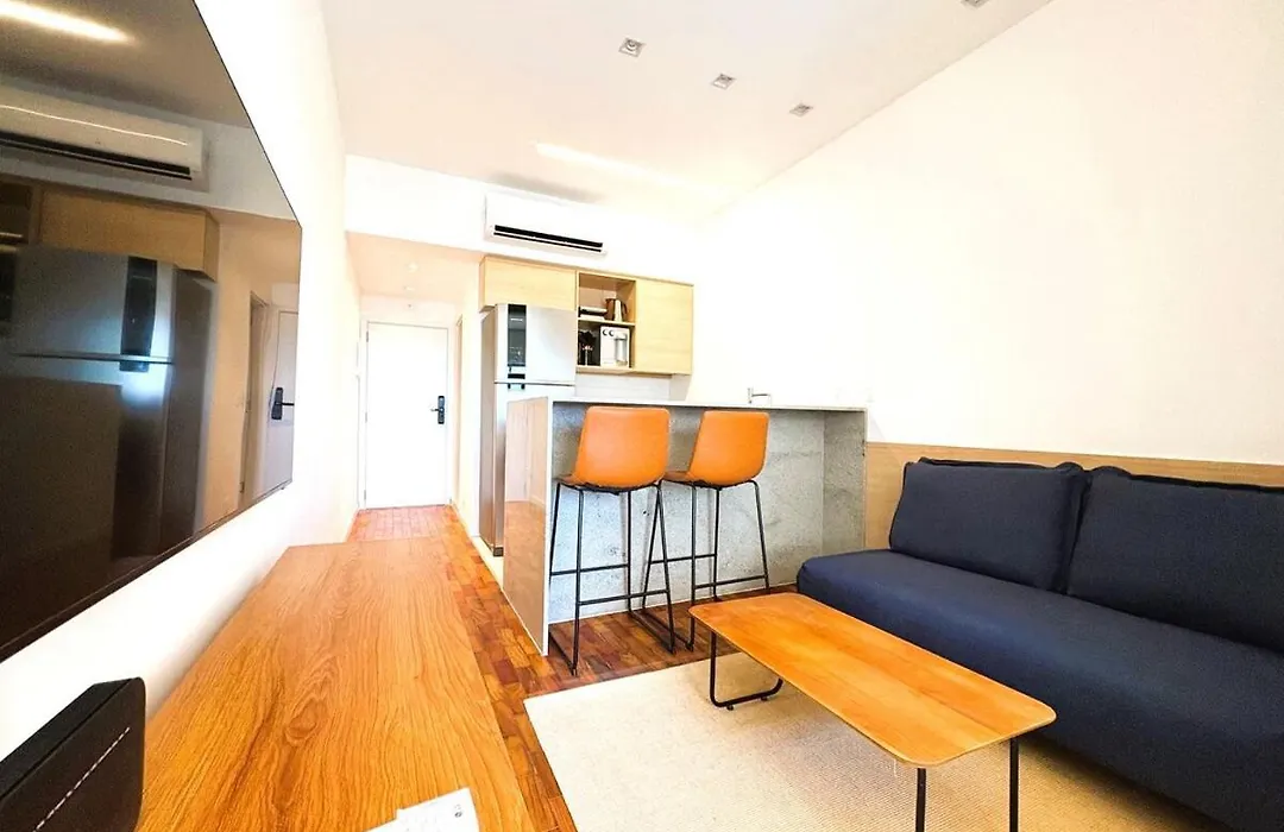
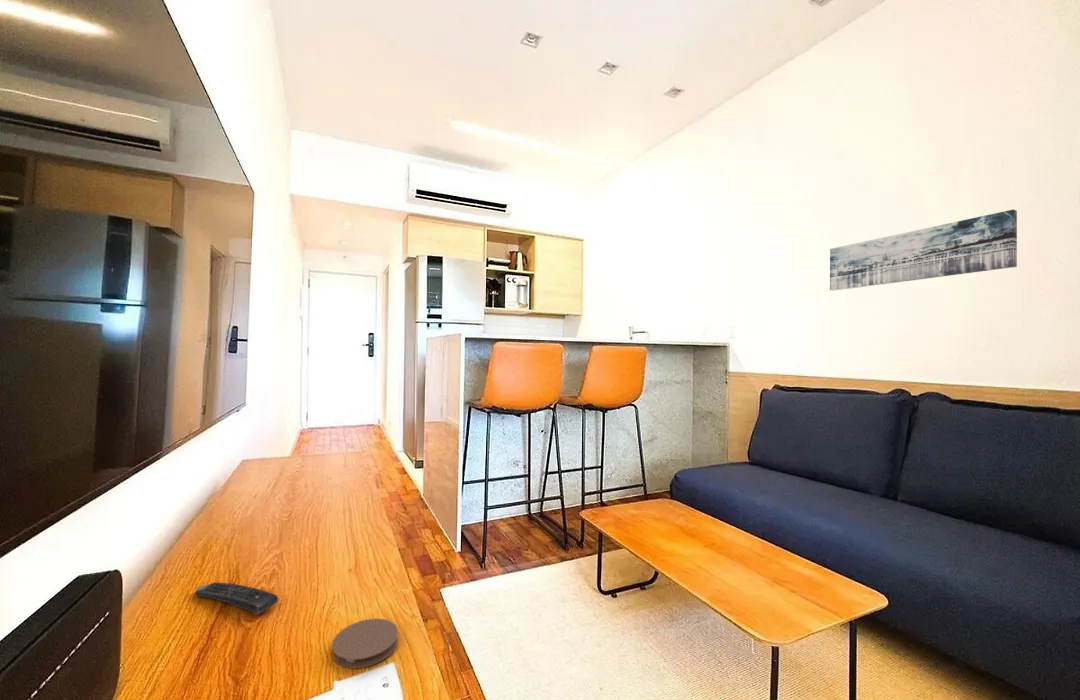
+ remote control [193,581,279,616]
+ coaster [331,617,399,670]
+ wall art [829,208,1018,292]
